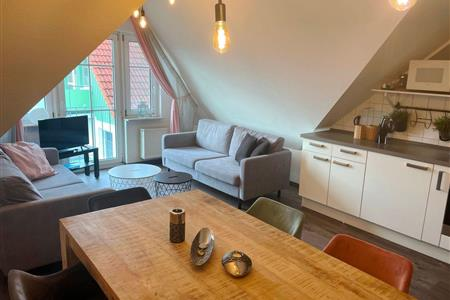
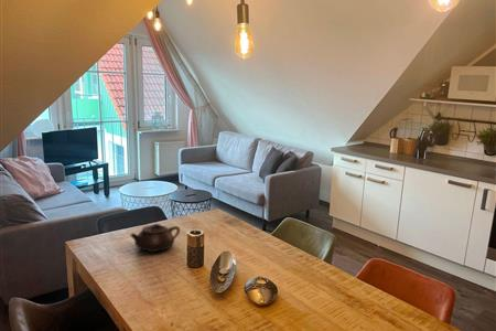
+ teapot [130,223,181,254]
